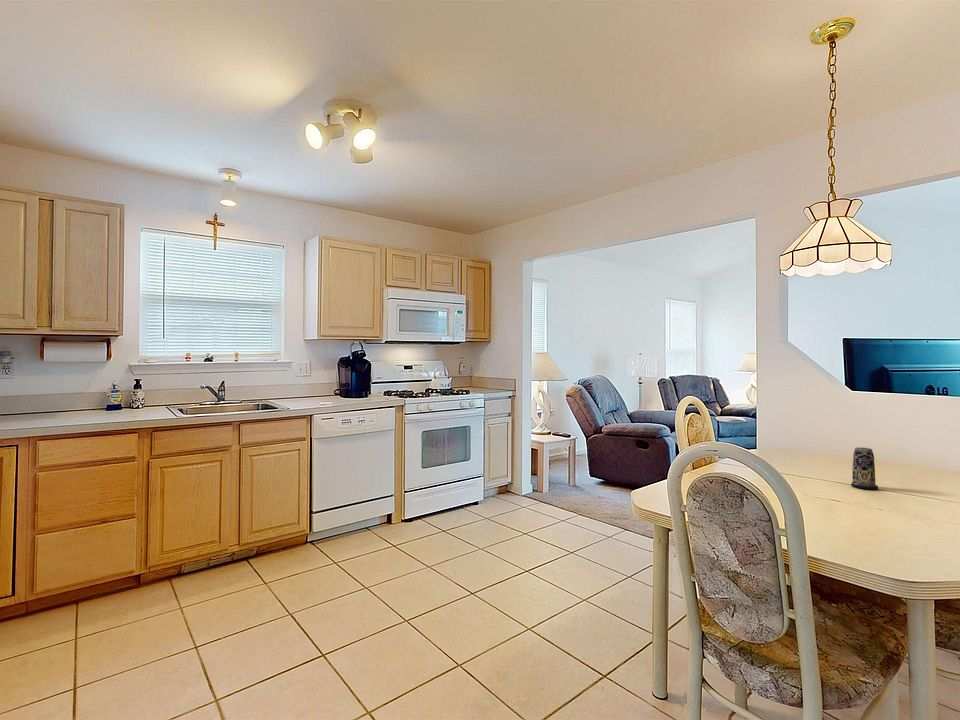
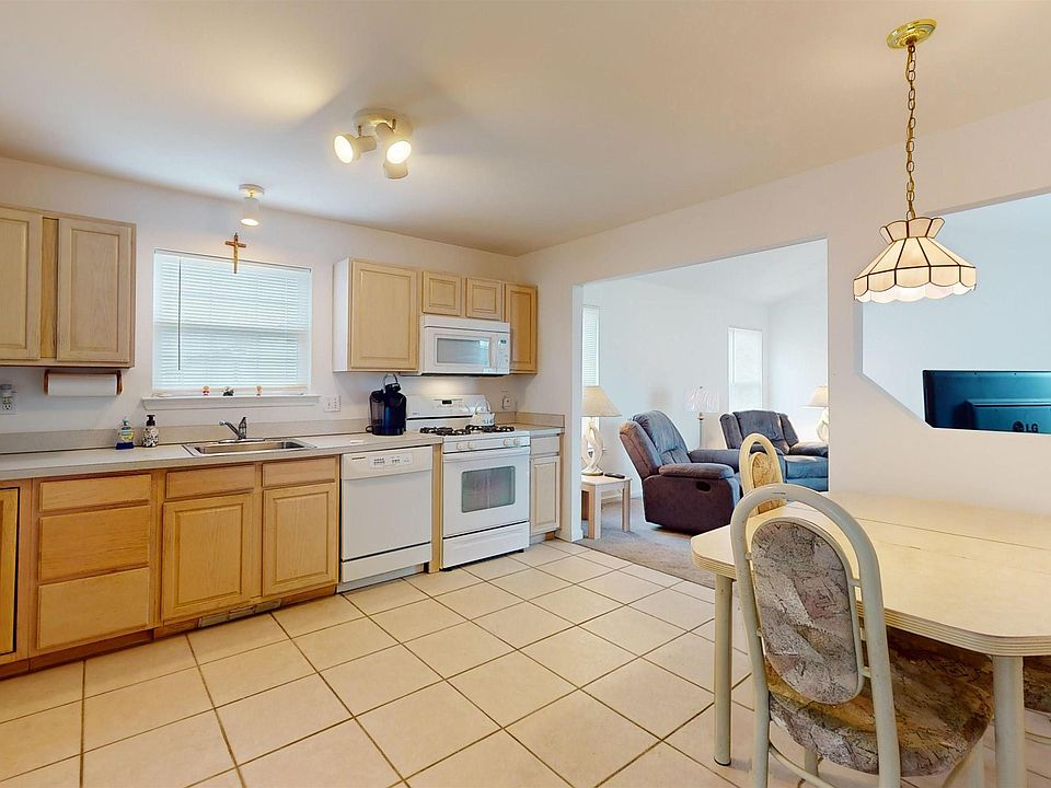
- candle [850,446,879,491]
